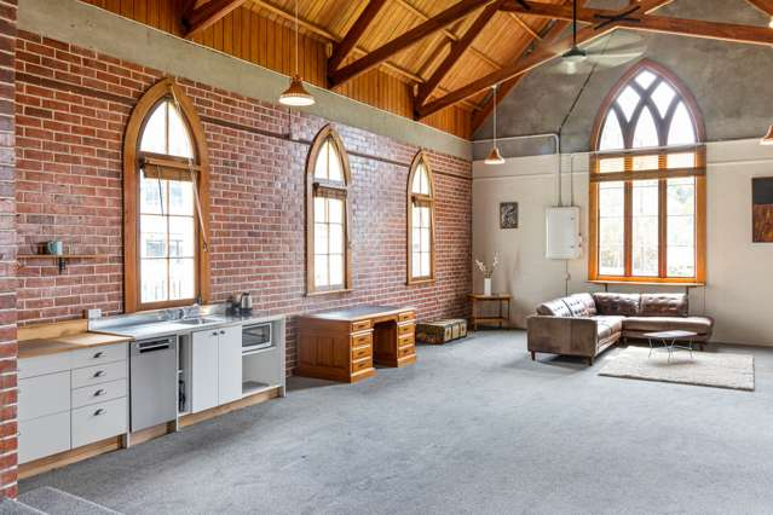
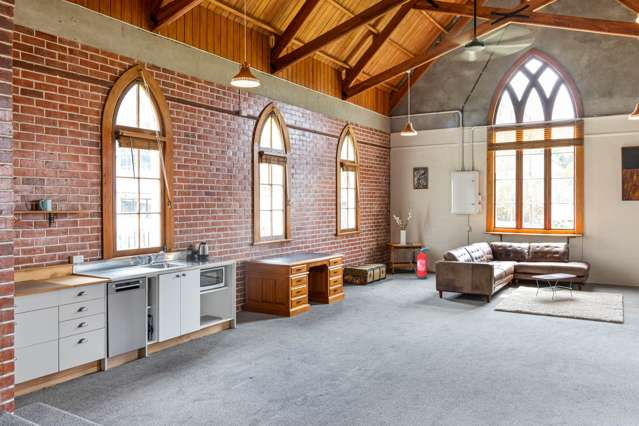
+ fire extinguisher [408,246,431,280]
